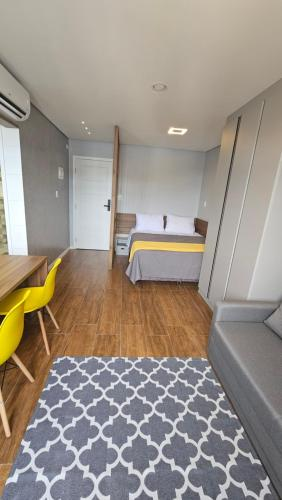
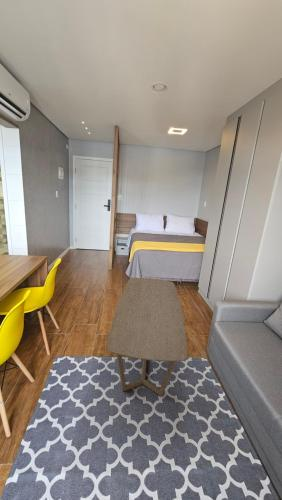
+ coffee table [106,277,188,397]
